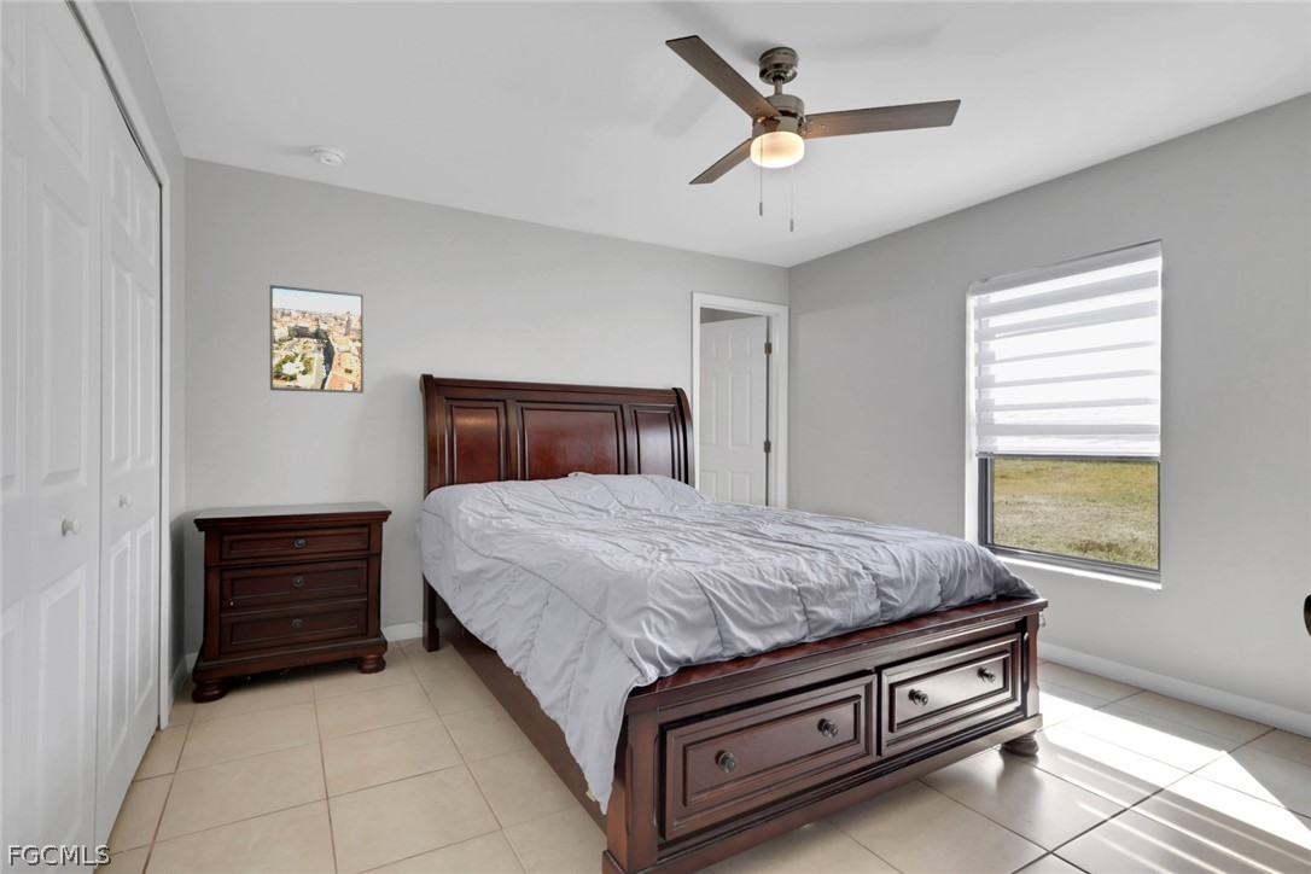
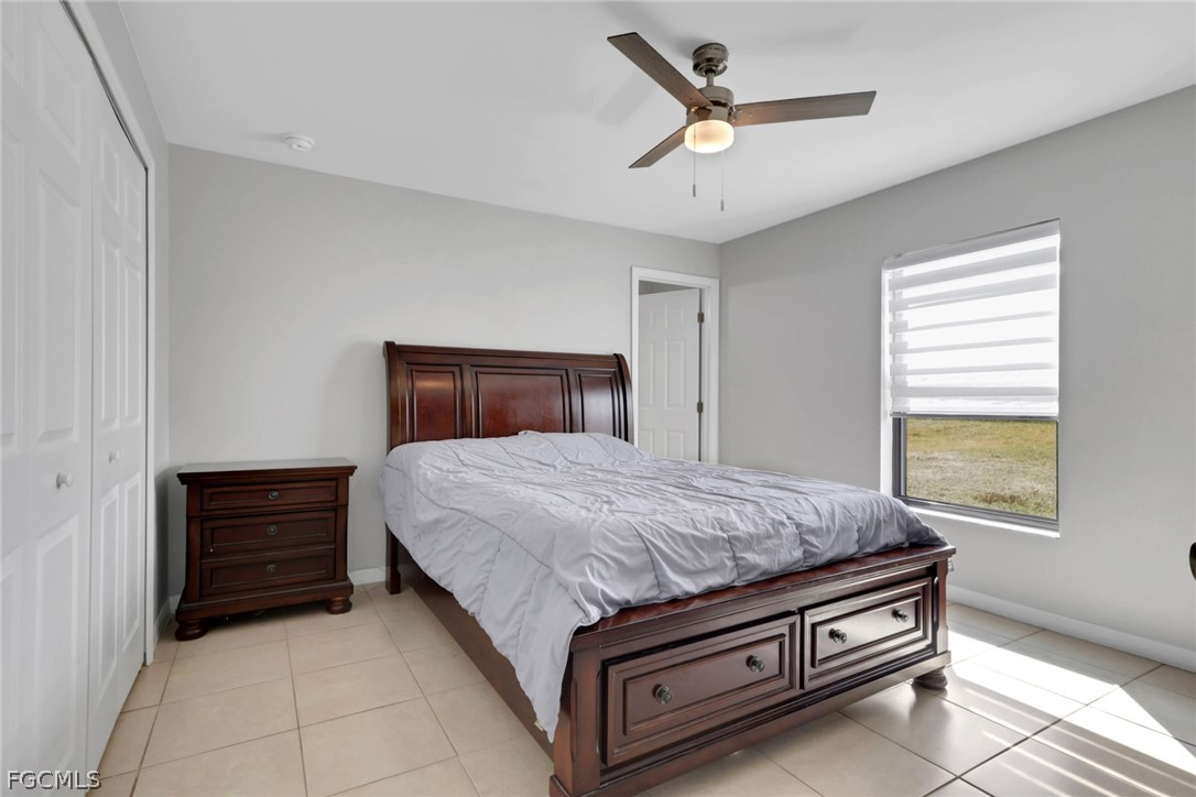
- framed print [269,284,366,395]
